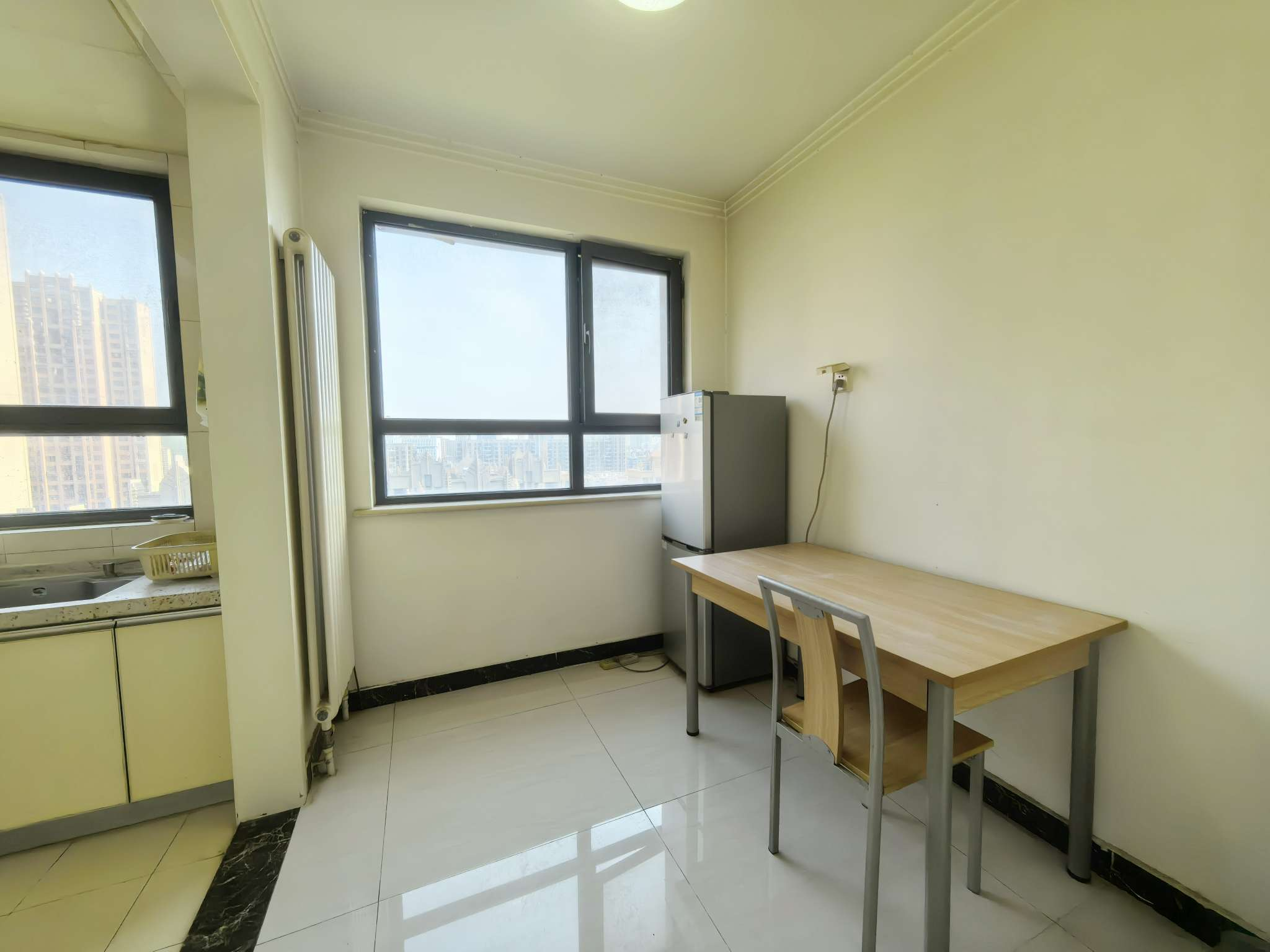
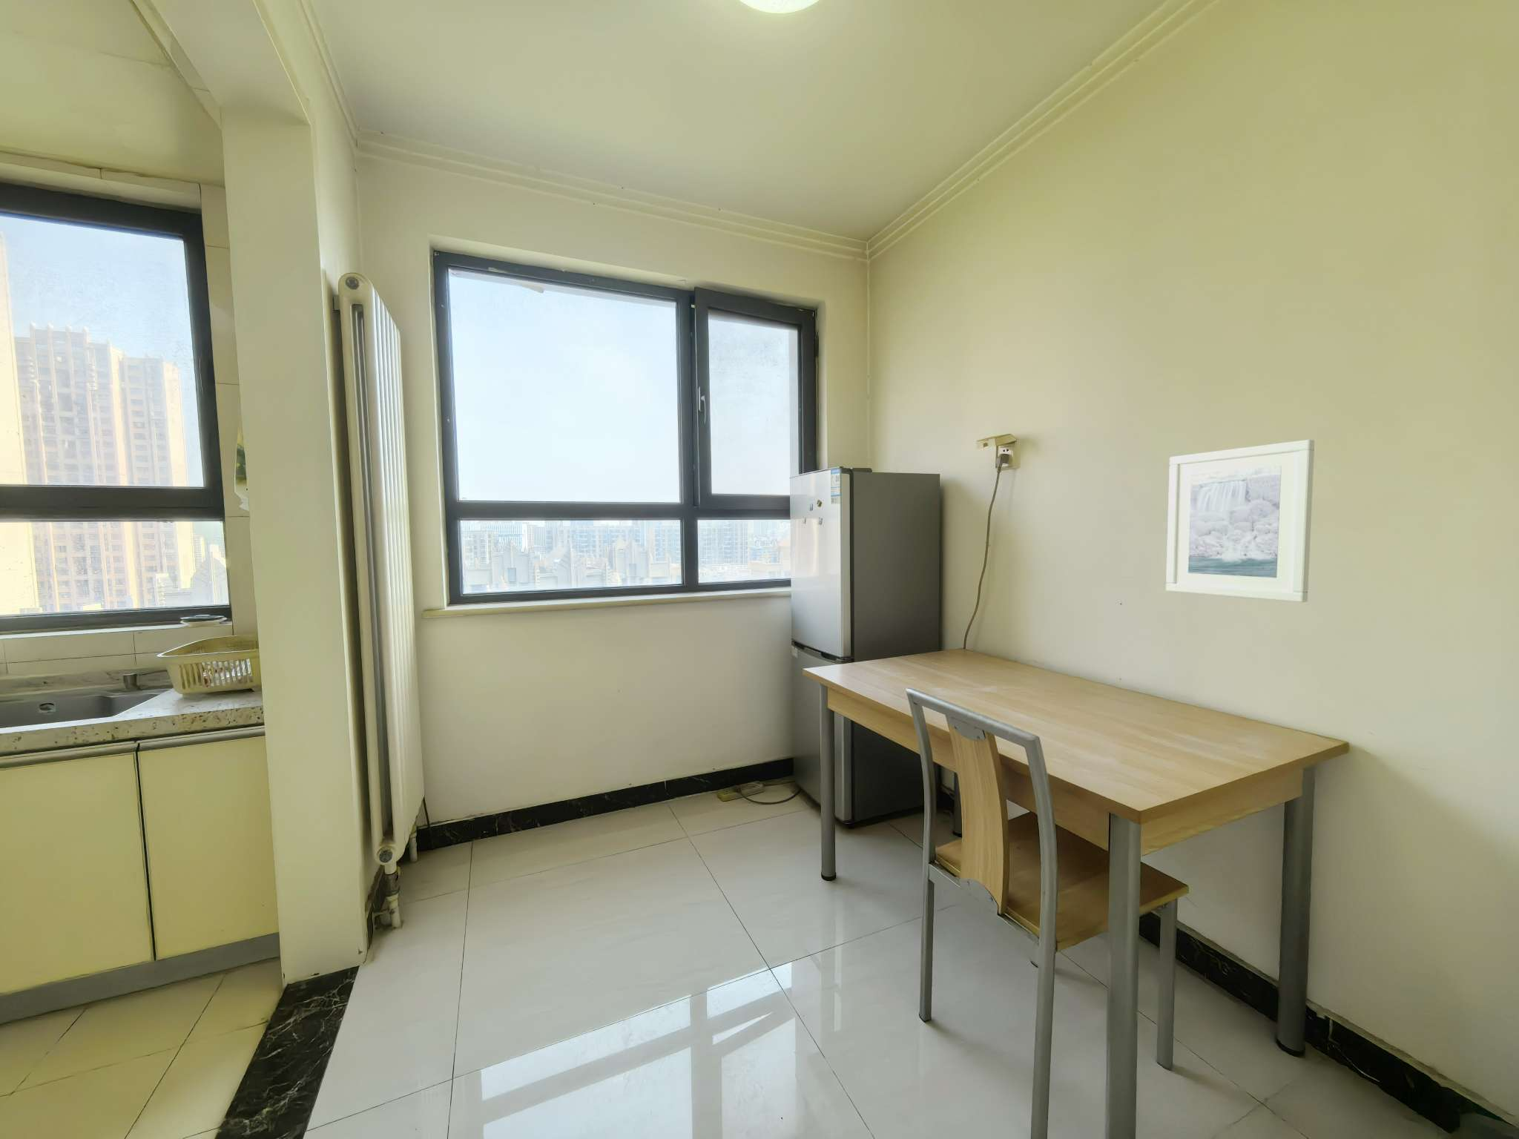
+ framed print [1165,439,1314,603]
